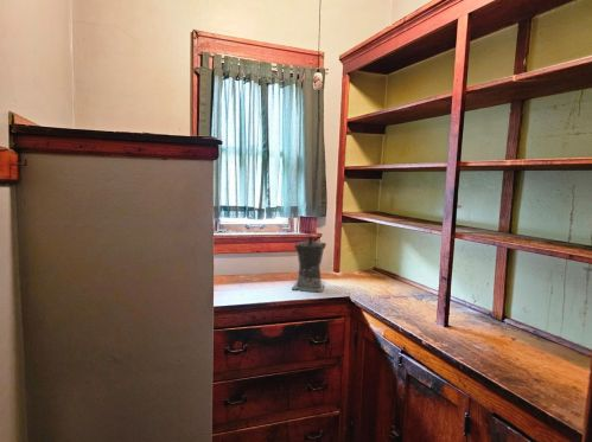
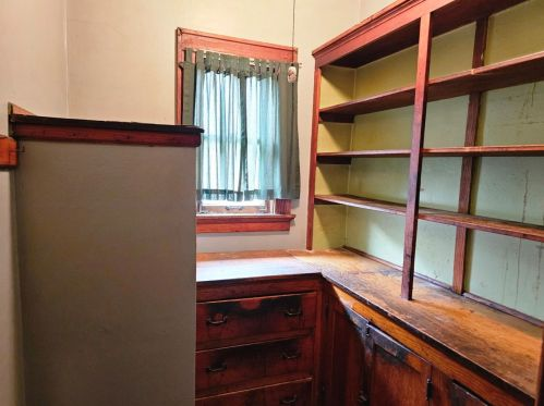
- coffee maker [291,235,327,294]
